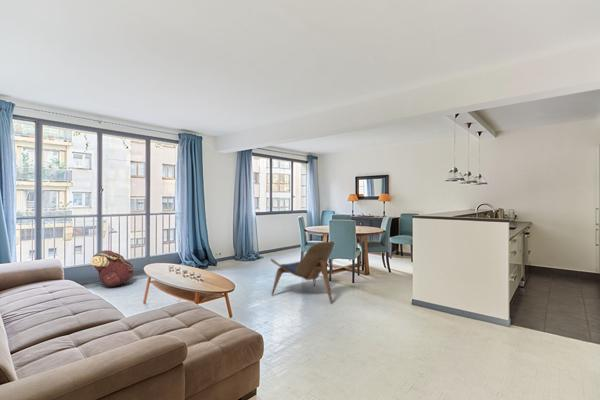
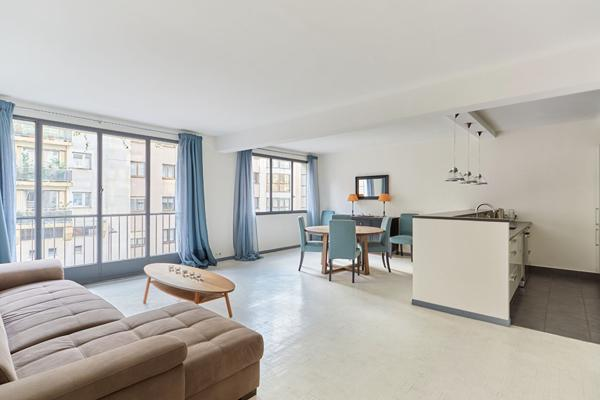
- backpack [90,249,135,288]
- lounge chair [269,241,335,304]
